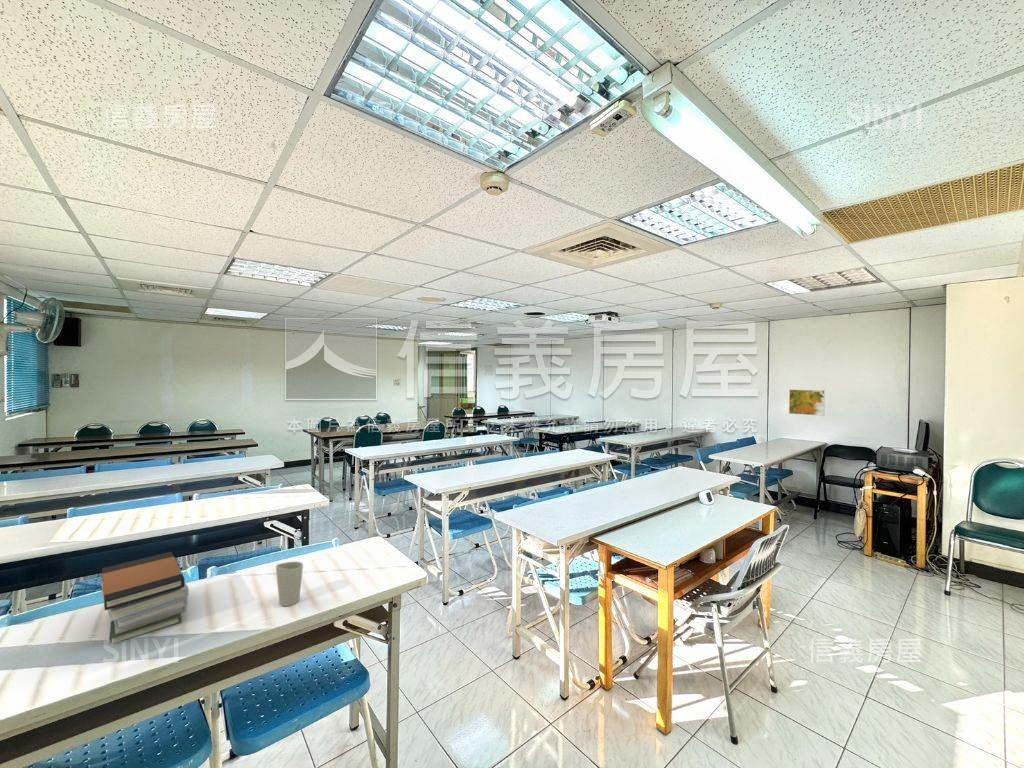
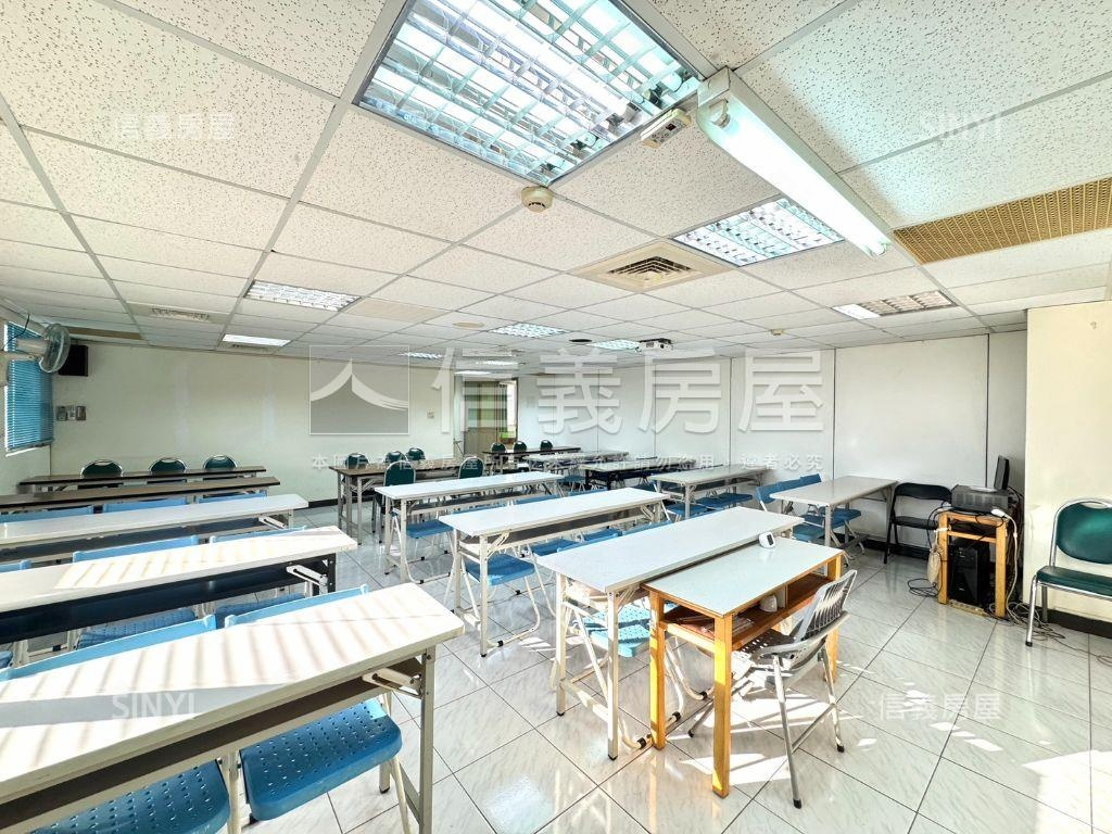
- cup [275,560,304,607]
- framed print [788,389,826,417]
- book stack [100,551,190,644]
